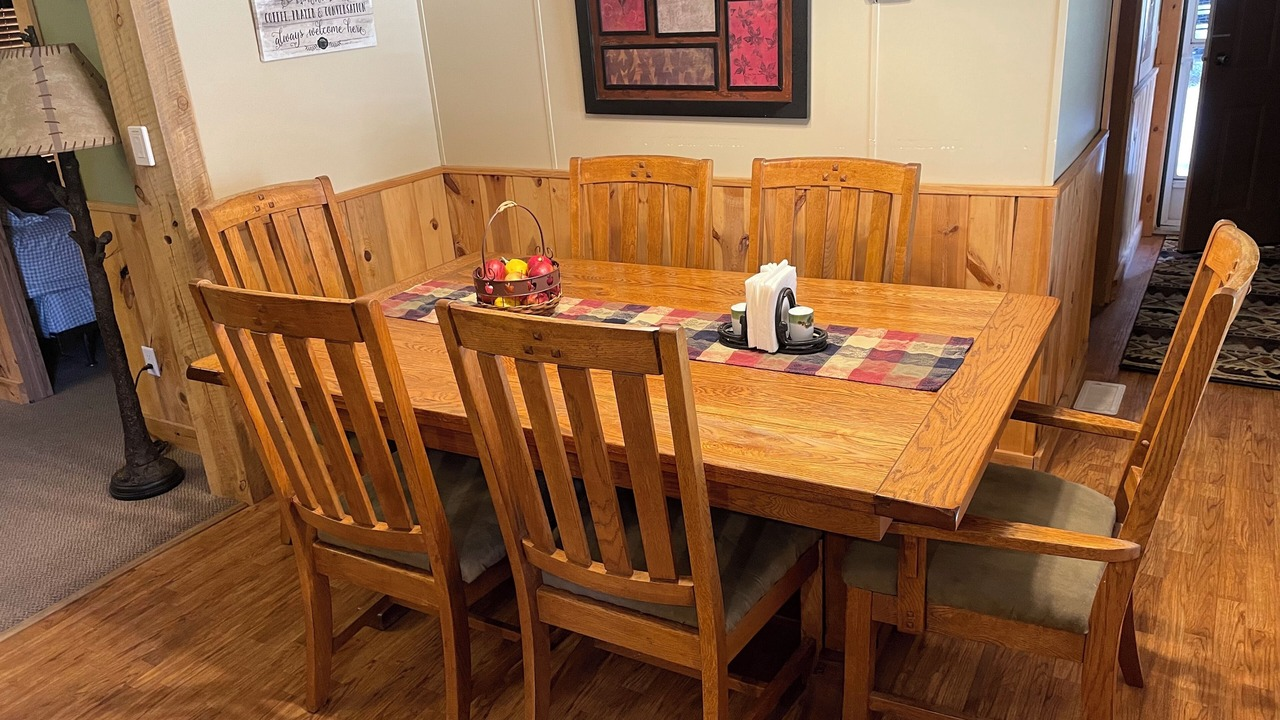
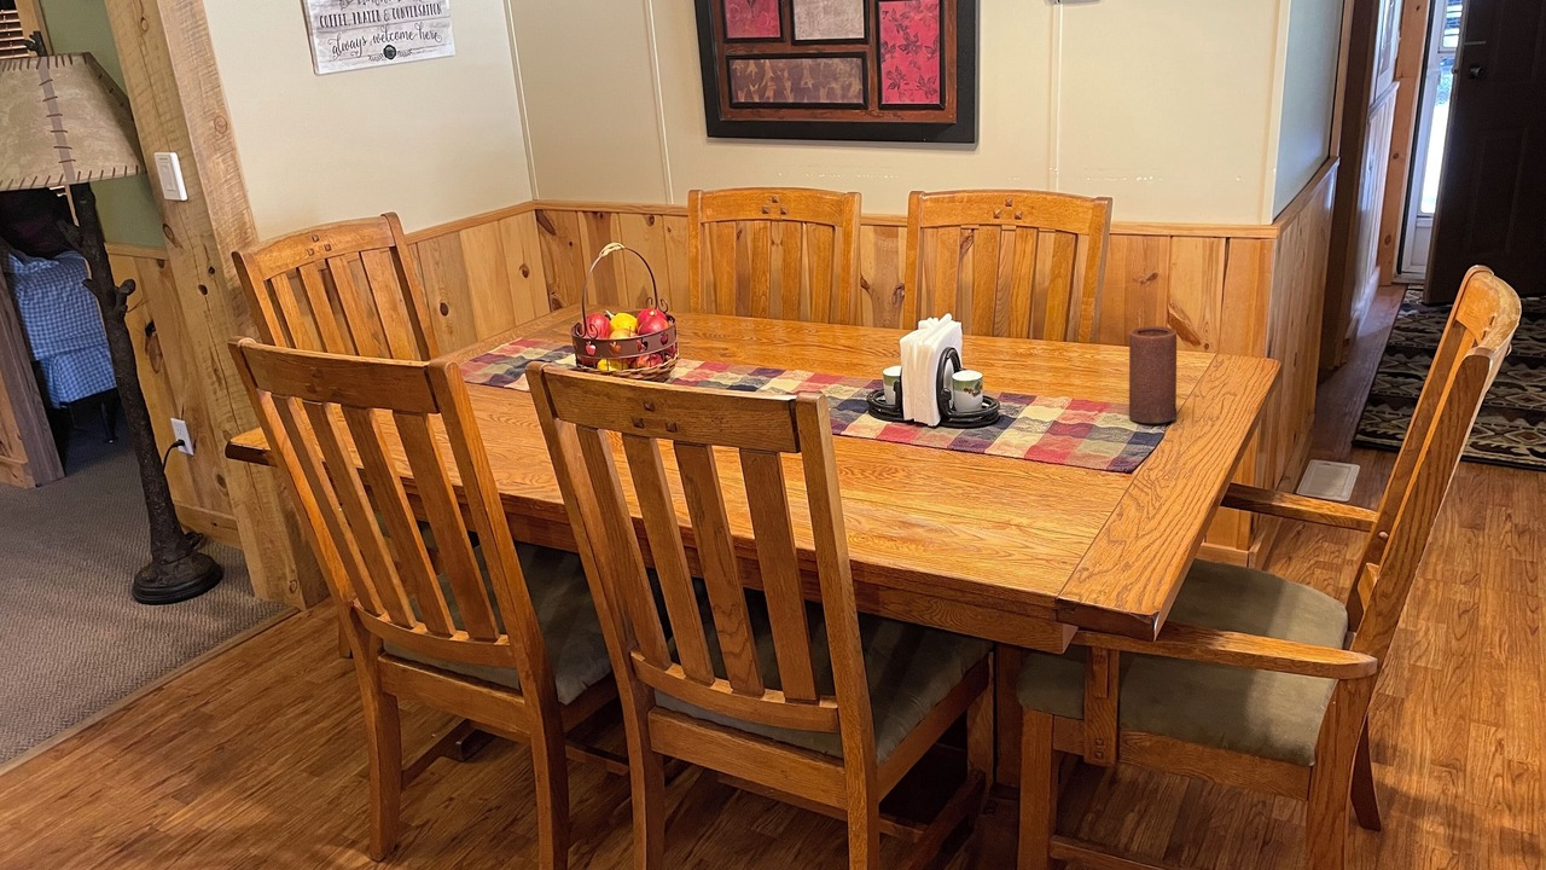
+ candle [1128,325,1178,424]
